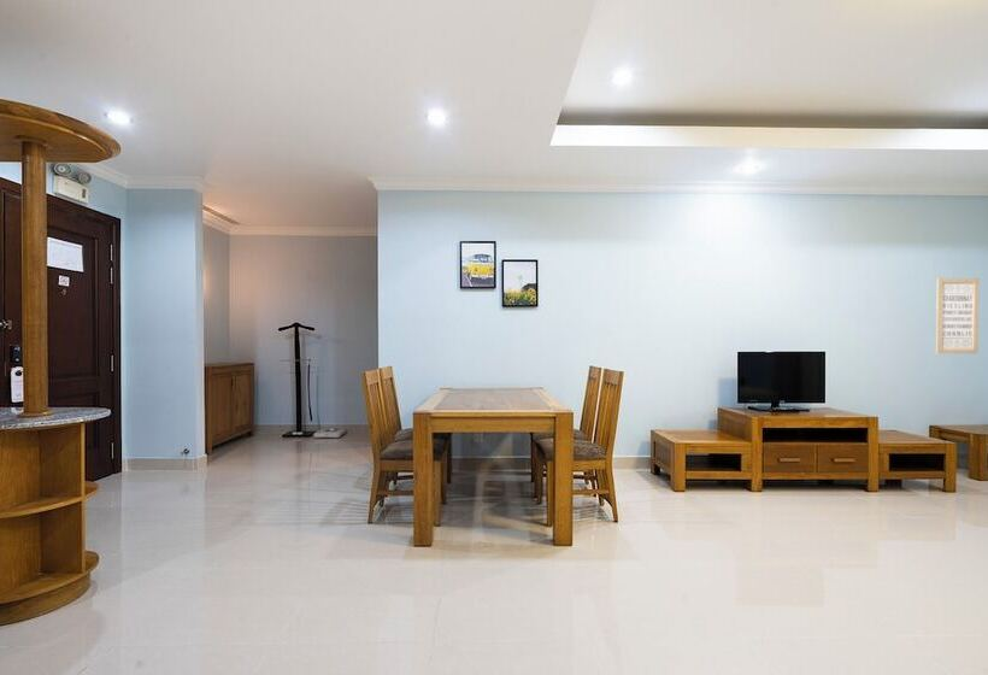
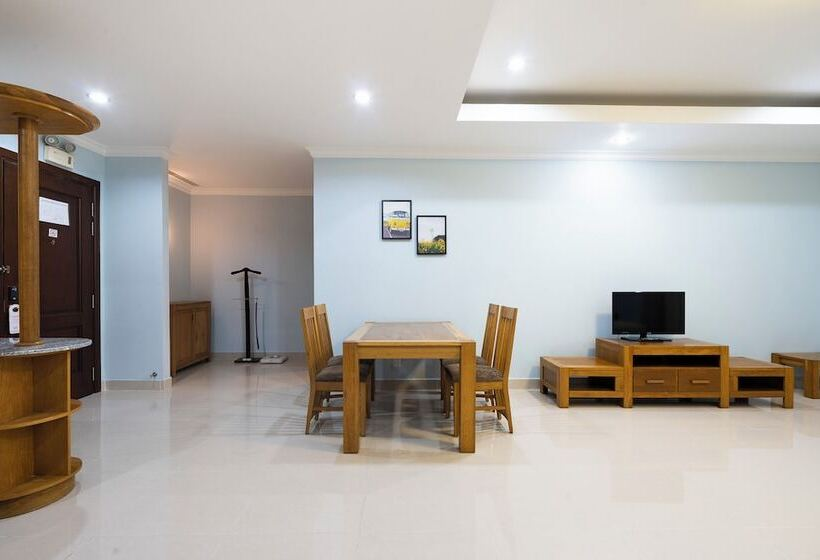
- wall art [935,277,981,354]
